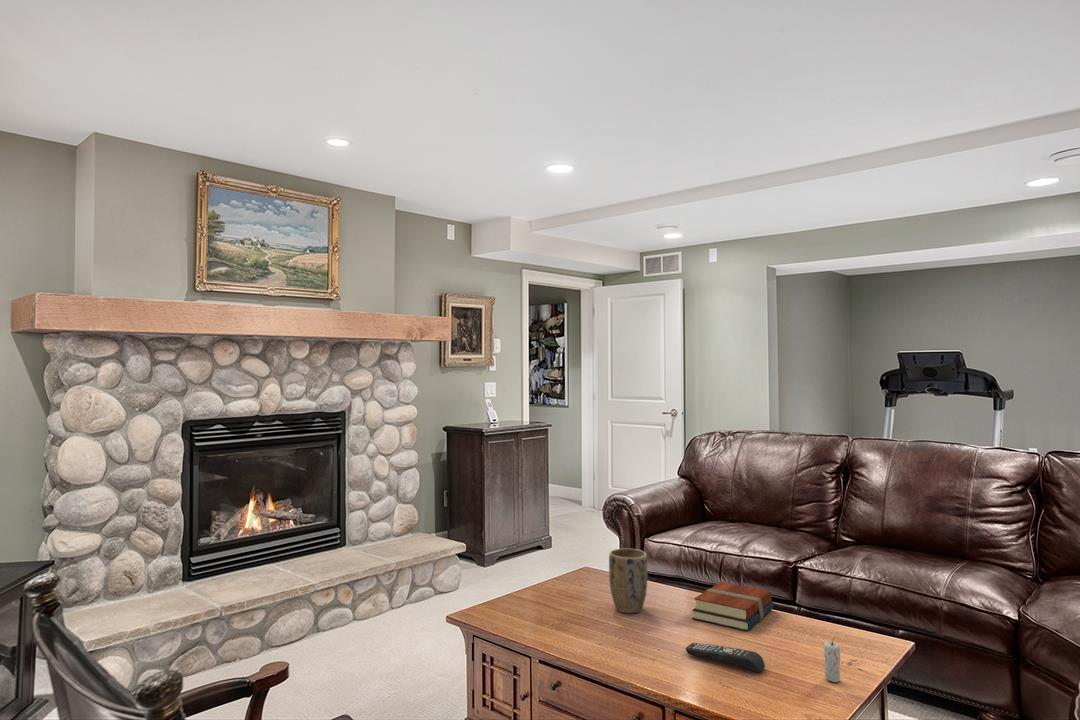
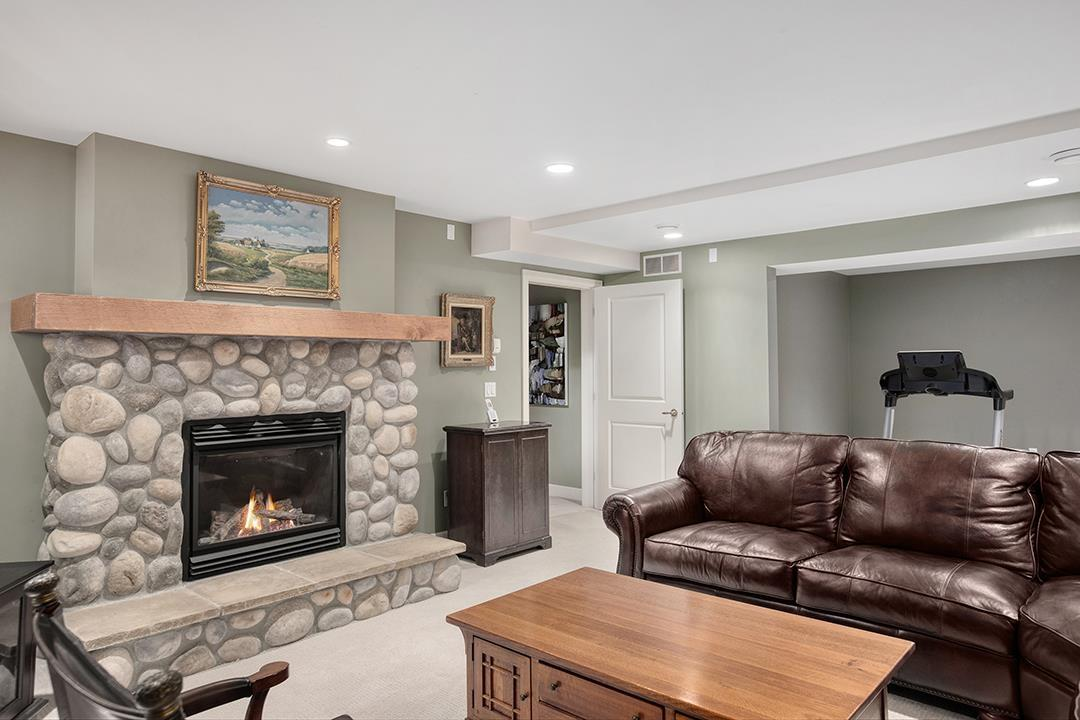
- candle [823,638,841,683]
- books [691,581,775,632]
- plant pot [608,548,648,614]
- remote control [685,642,766,673]
